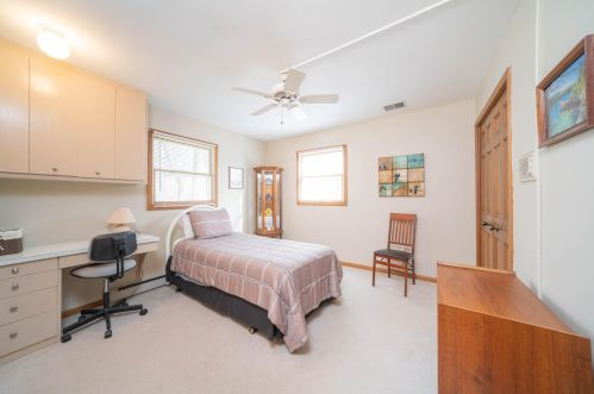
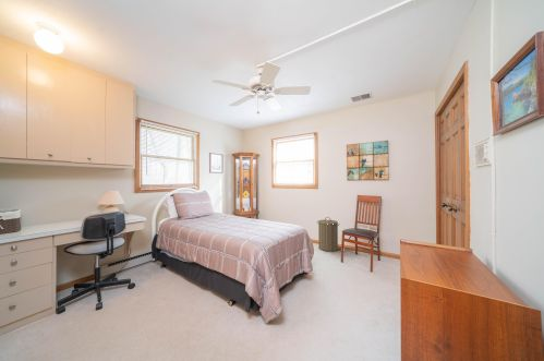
+ laundry hamper [316,216,341,253]
